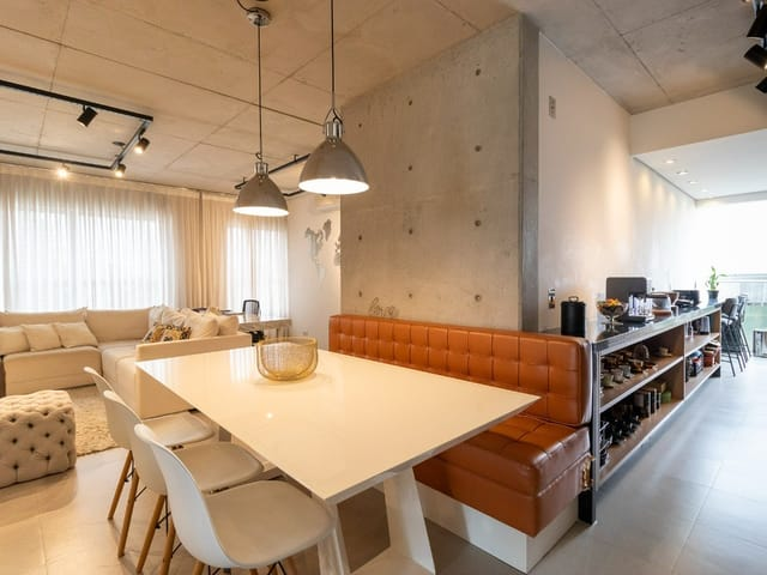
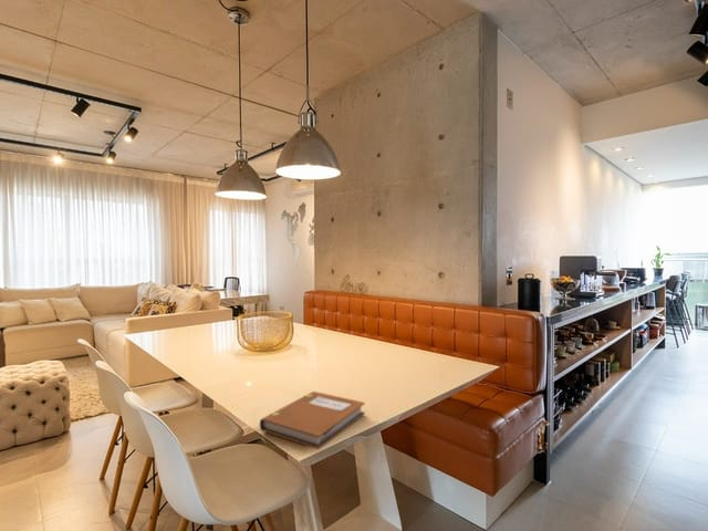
+ notebook [259,391,366,450]
